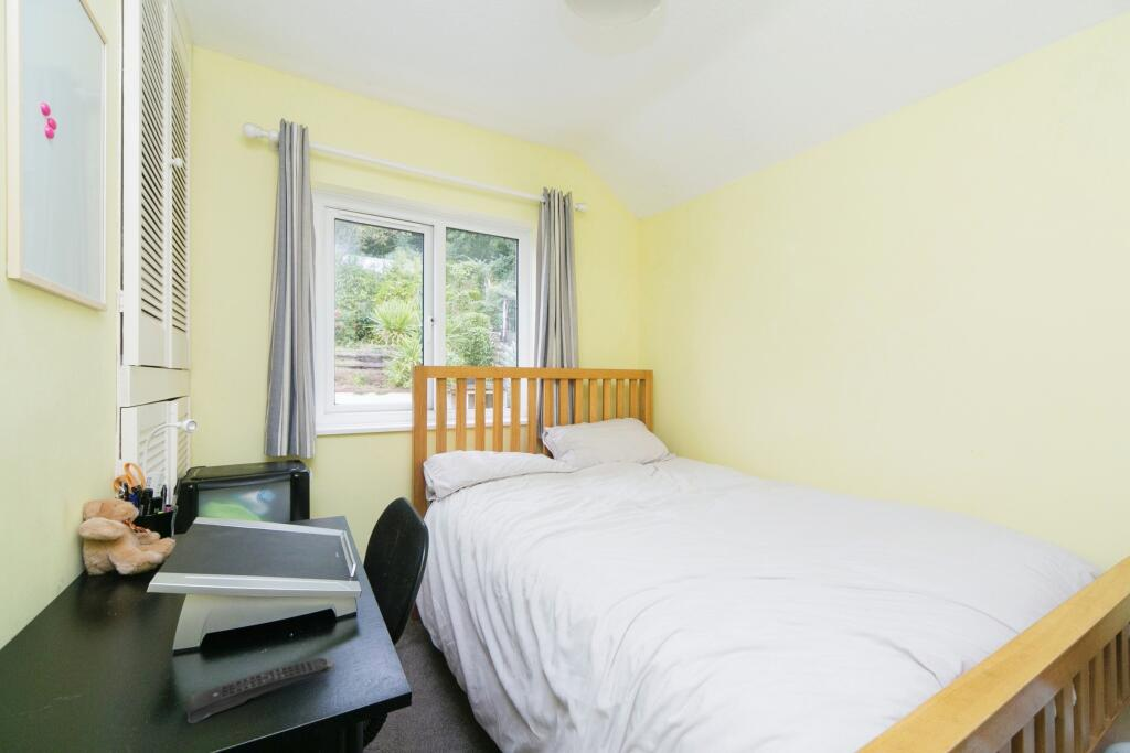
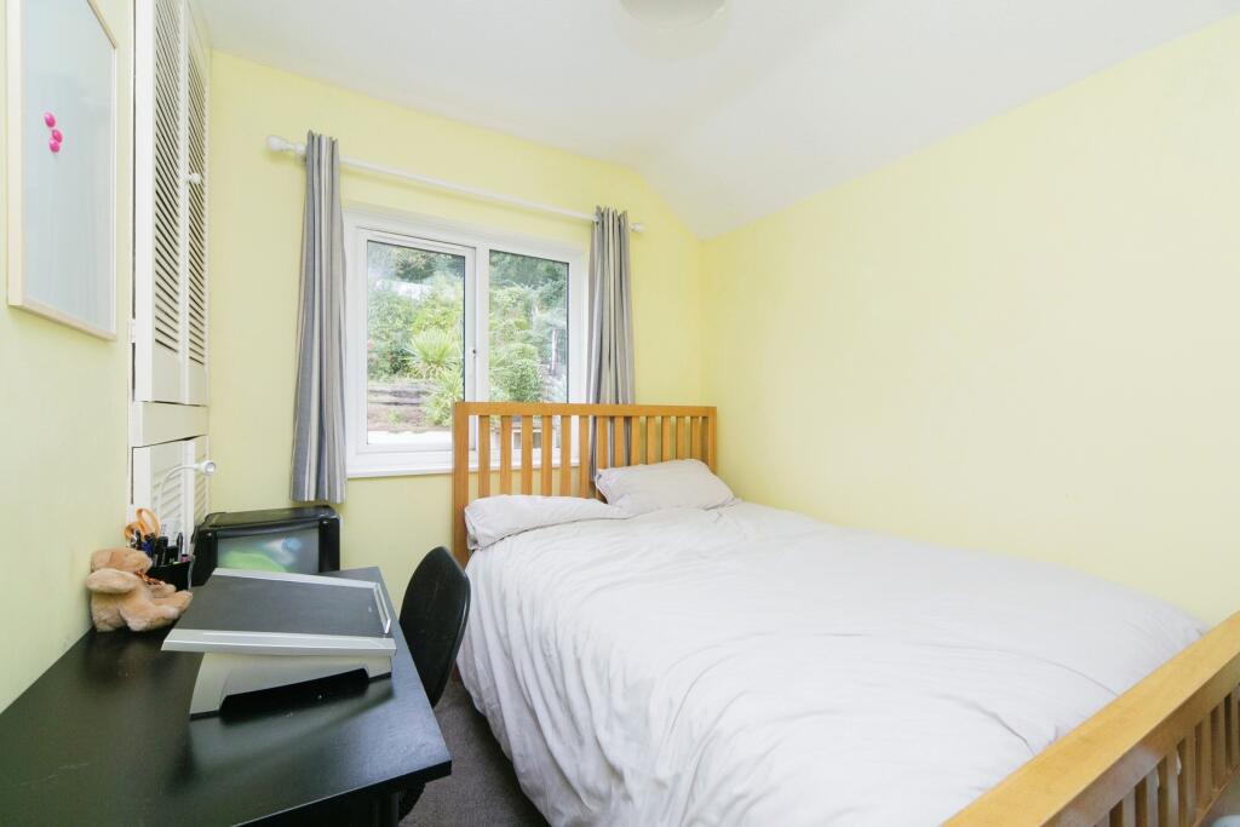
- remote control [186,657,335,724]
